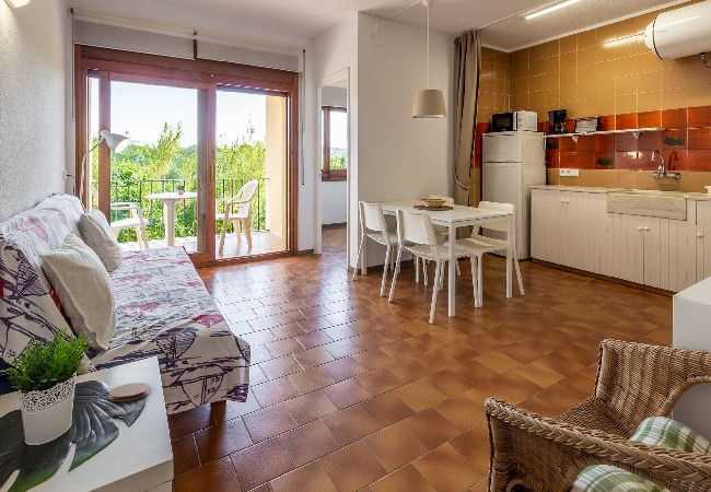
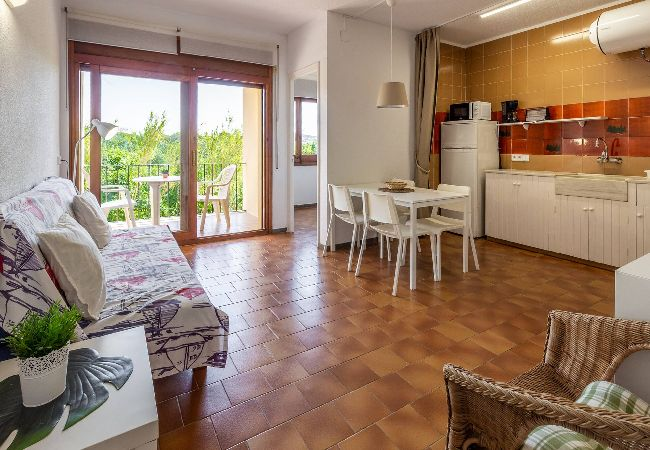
- coaster [107,382,151,402]
